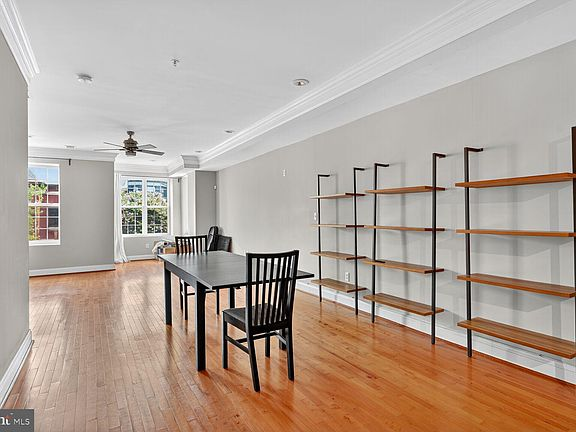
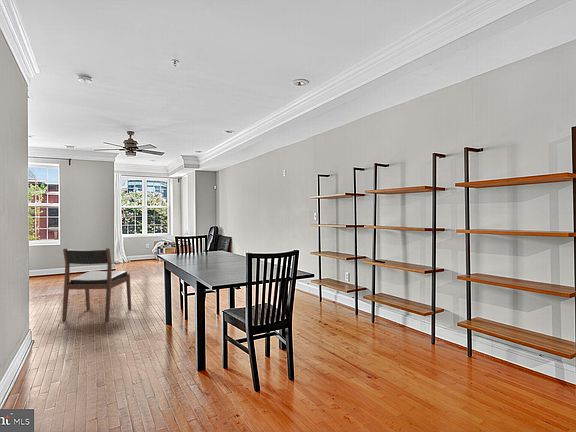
+ dining chair [61,247,132,322]
